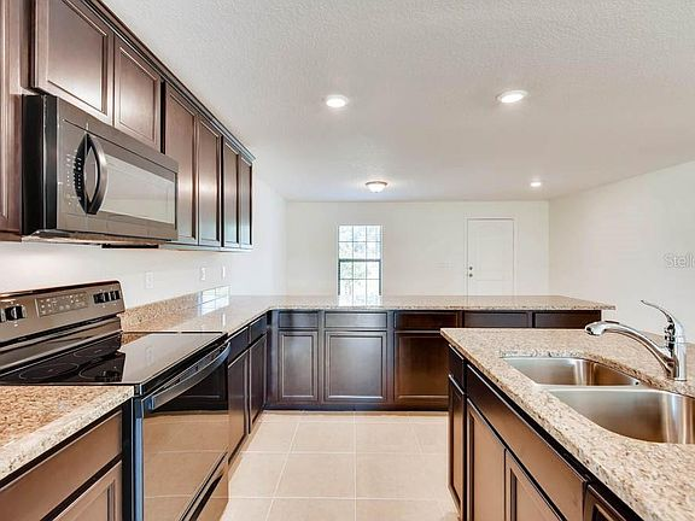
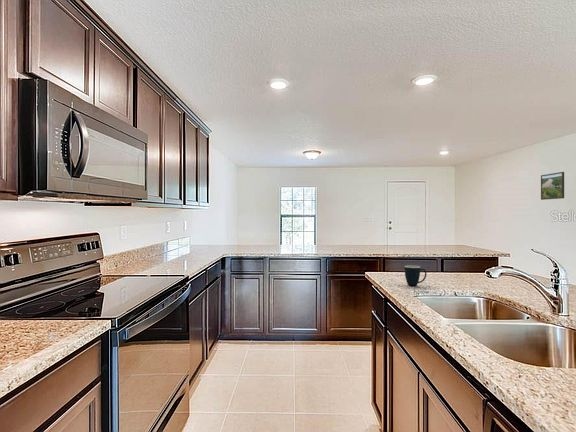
+ mug [404,264,427,287]
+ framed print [540,171,565,201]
